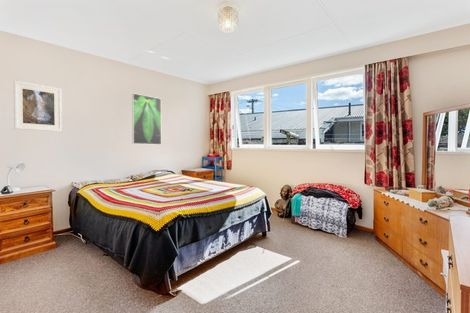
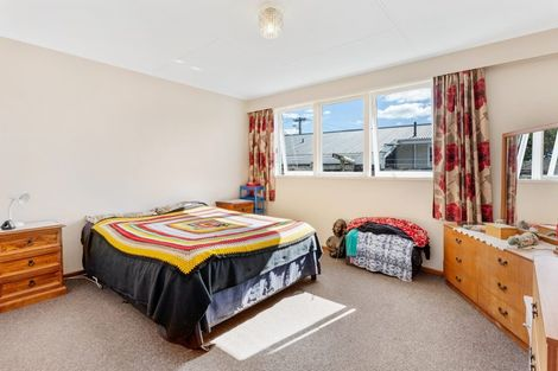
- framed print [131,92,162,146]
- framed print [13,80,63,133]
